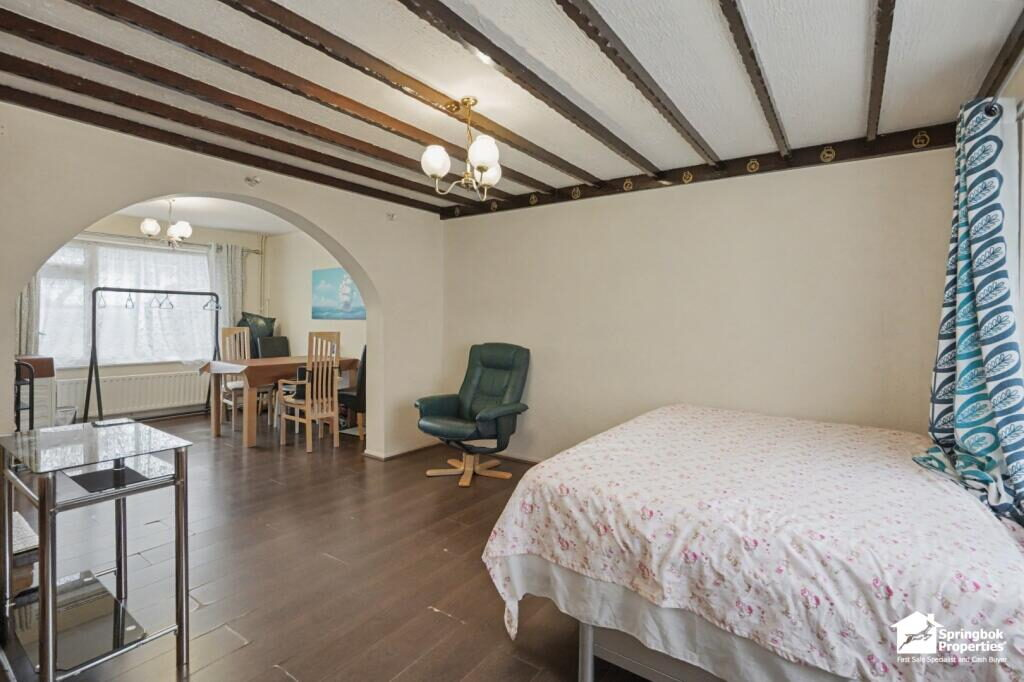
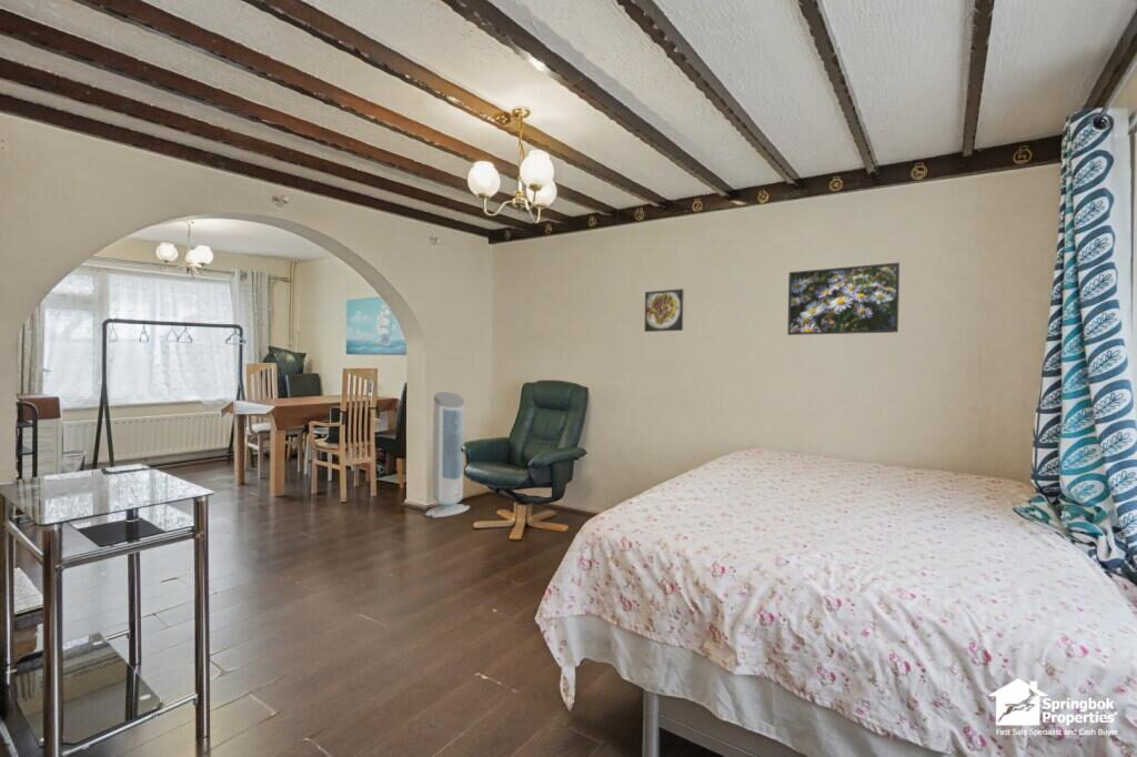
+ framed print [644,287,685,333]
+ air purifier [424,391,471,518]
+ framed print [786,262,900,336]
